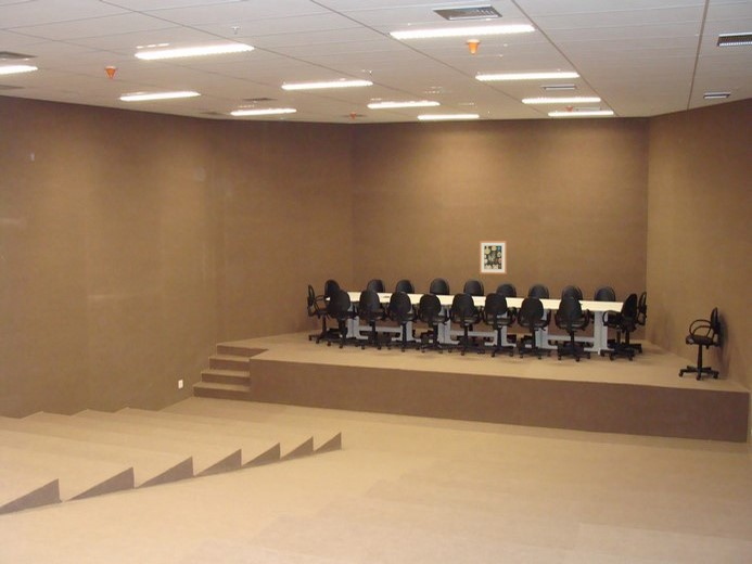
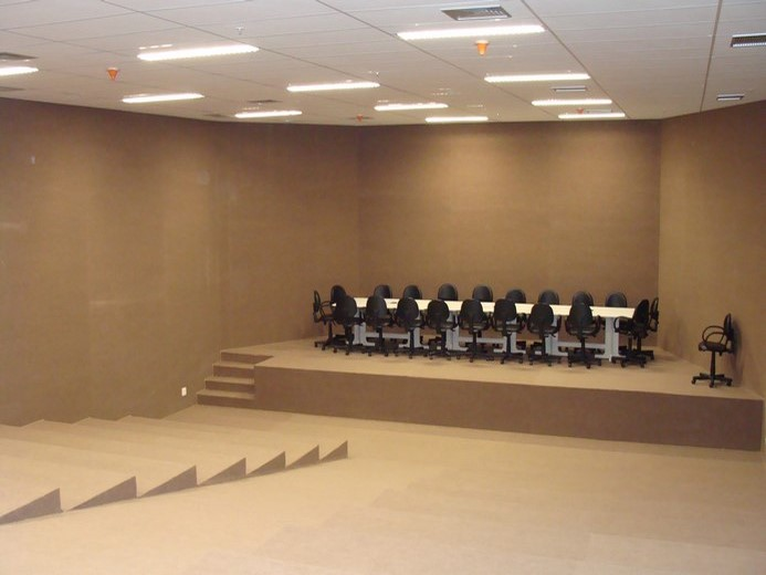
- wall art [479,240,508,275]
